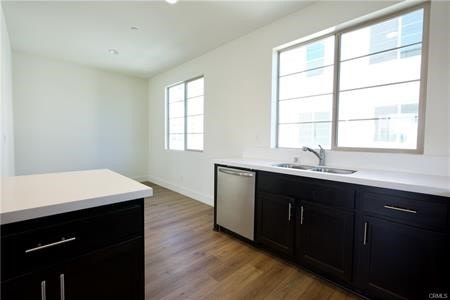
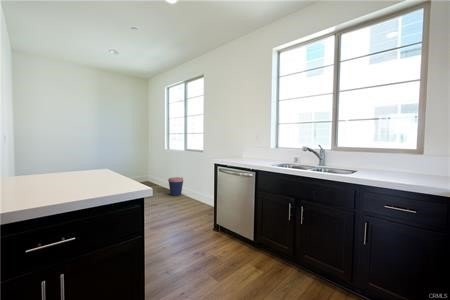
+ coffee cup [167,176,185,197]
